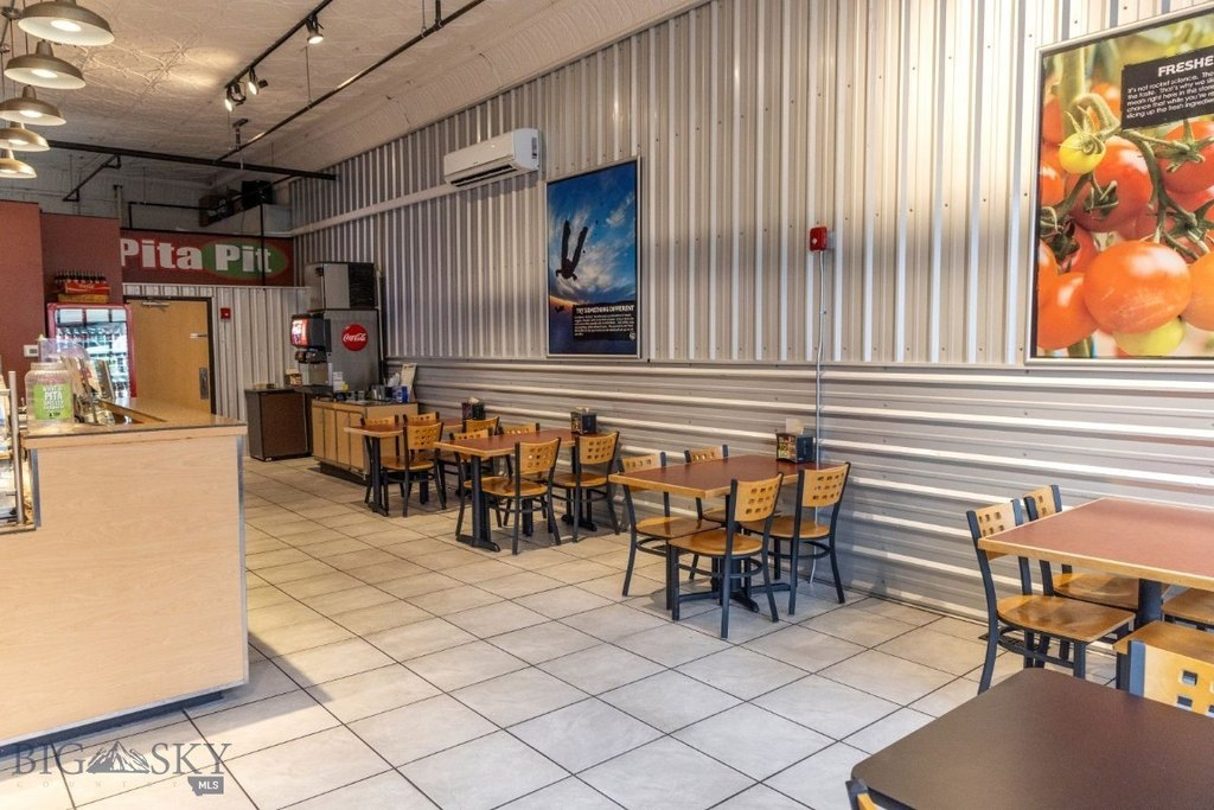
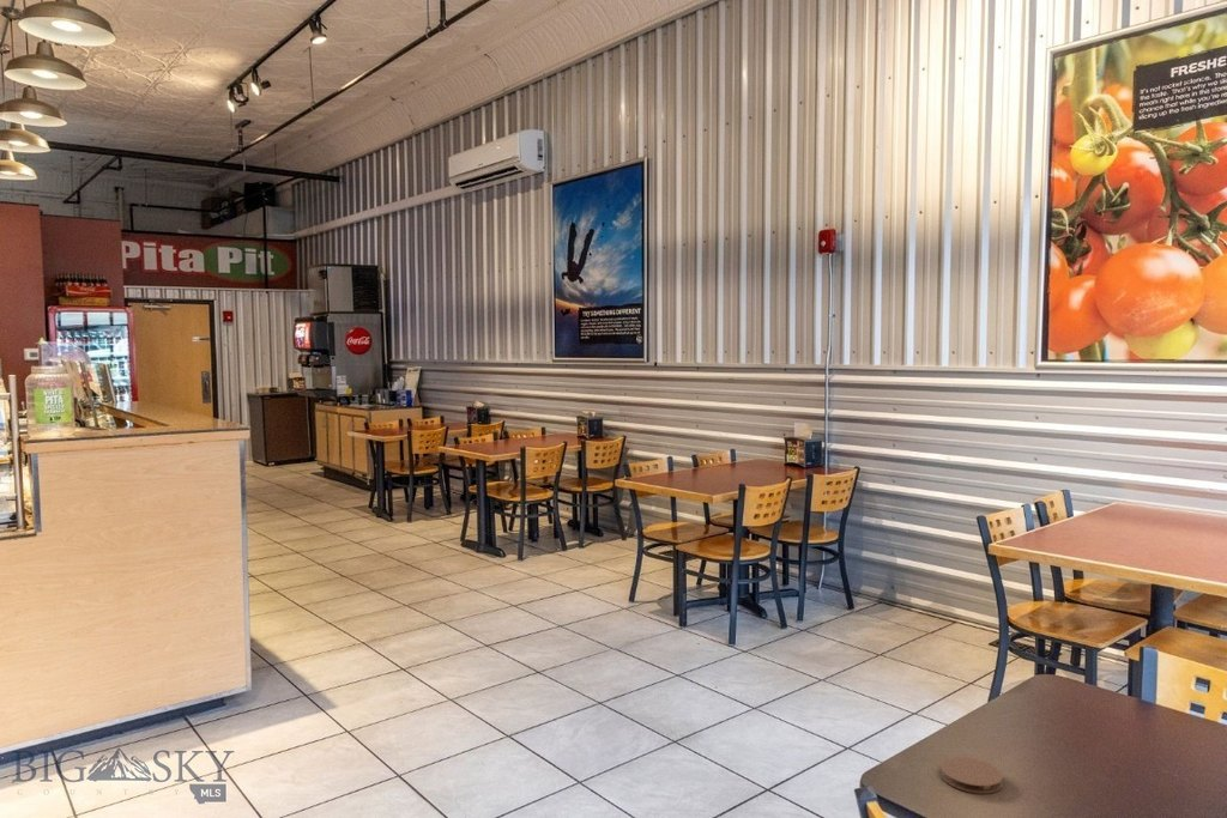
+ coaster [939,756,1004,795]
